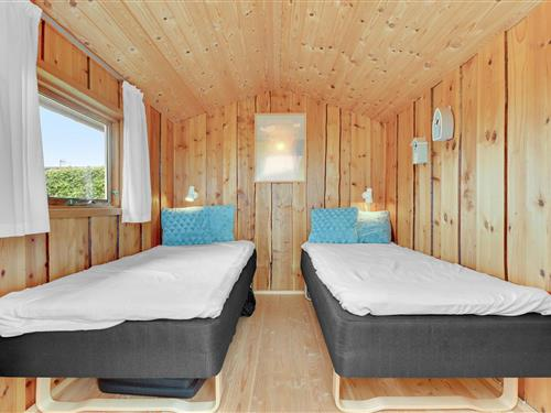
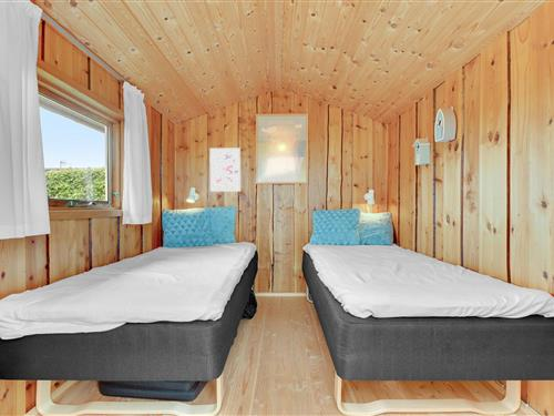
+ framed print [208,148,242,193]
